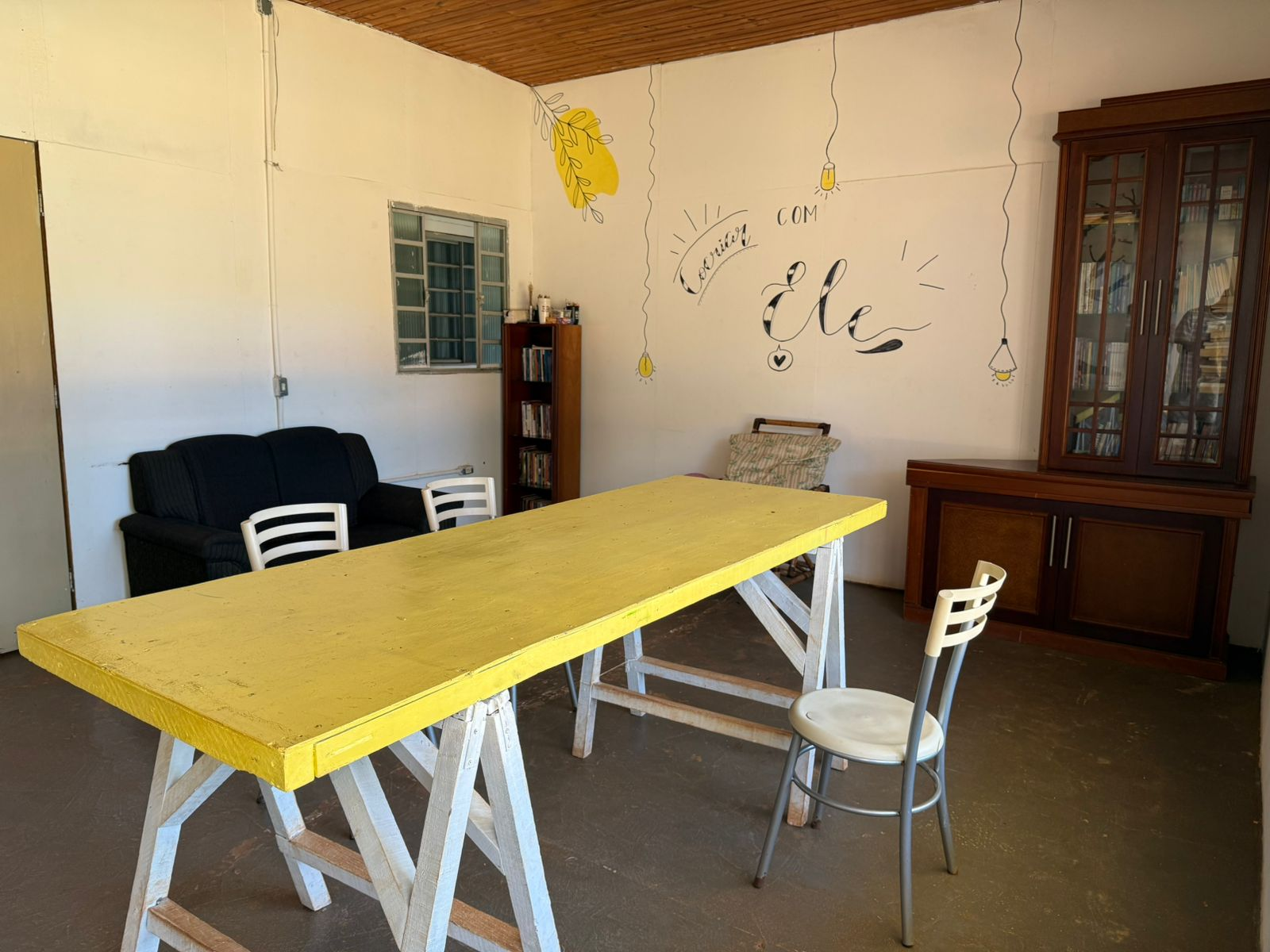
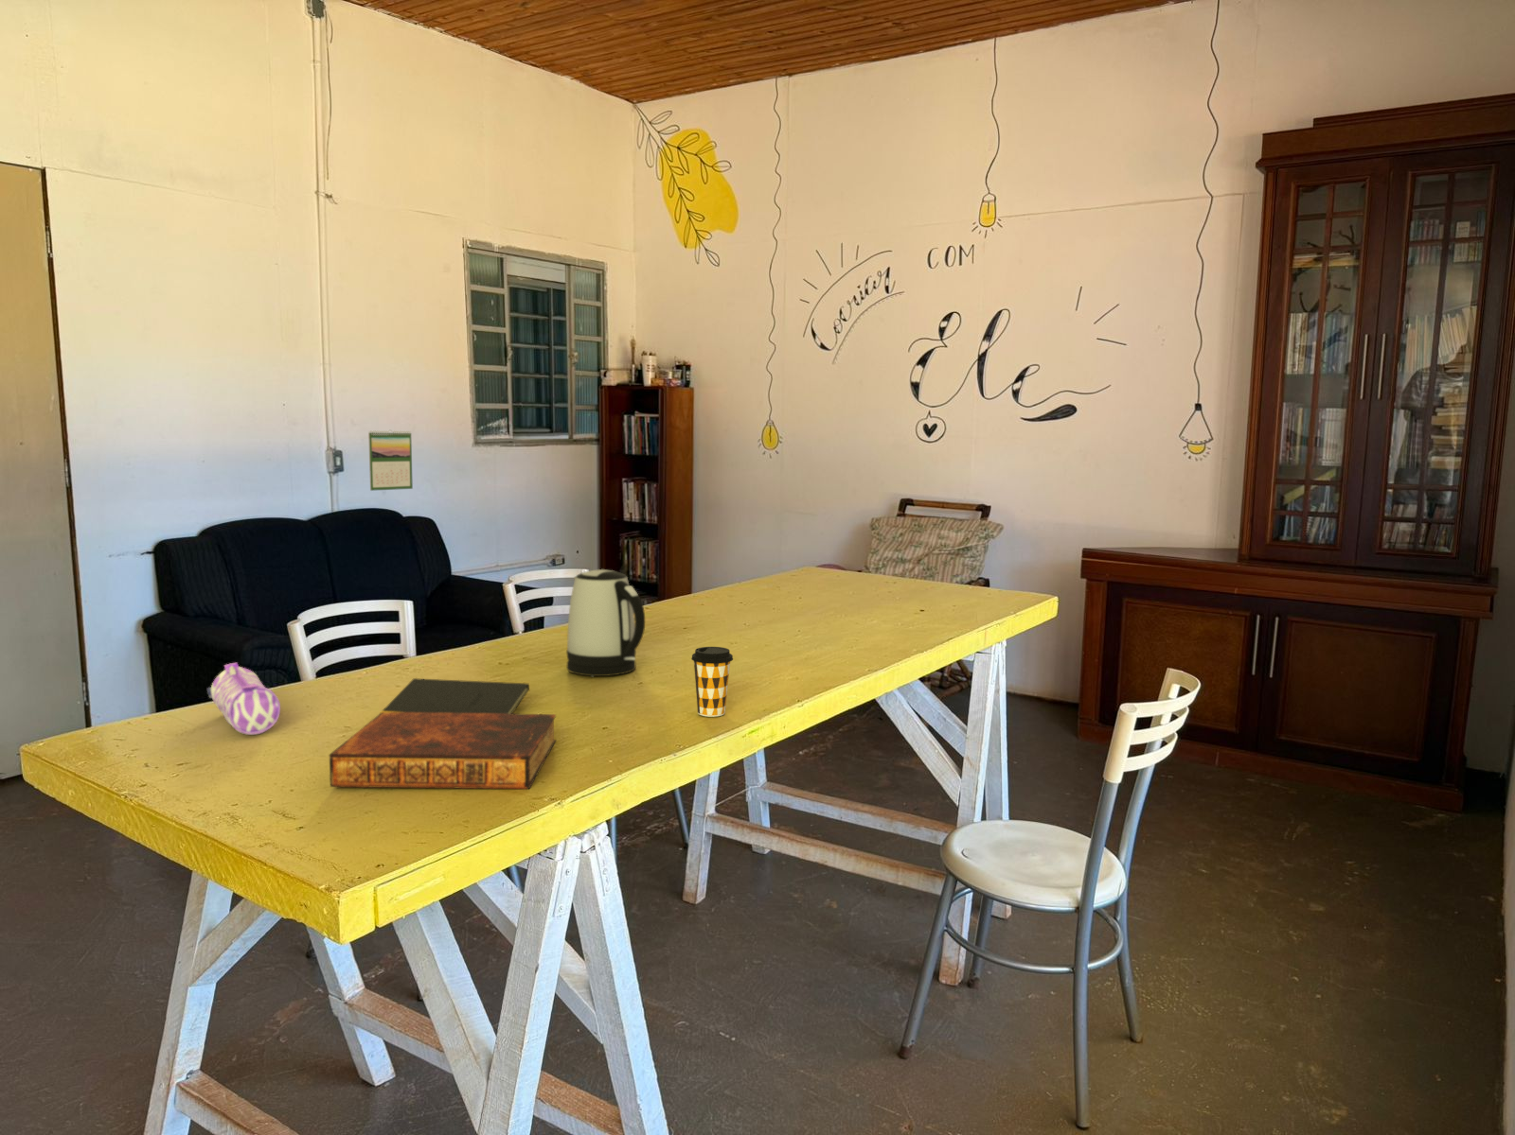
+ pencil case [206,662,282,736]
+ kettle [565,569,645,677]
+ calendar [367,429,414,492]
+ notepad [379,677,530,714]
+ coffee cup [691,646,734,718]
+ book [328,712,557,789]
